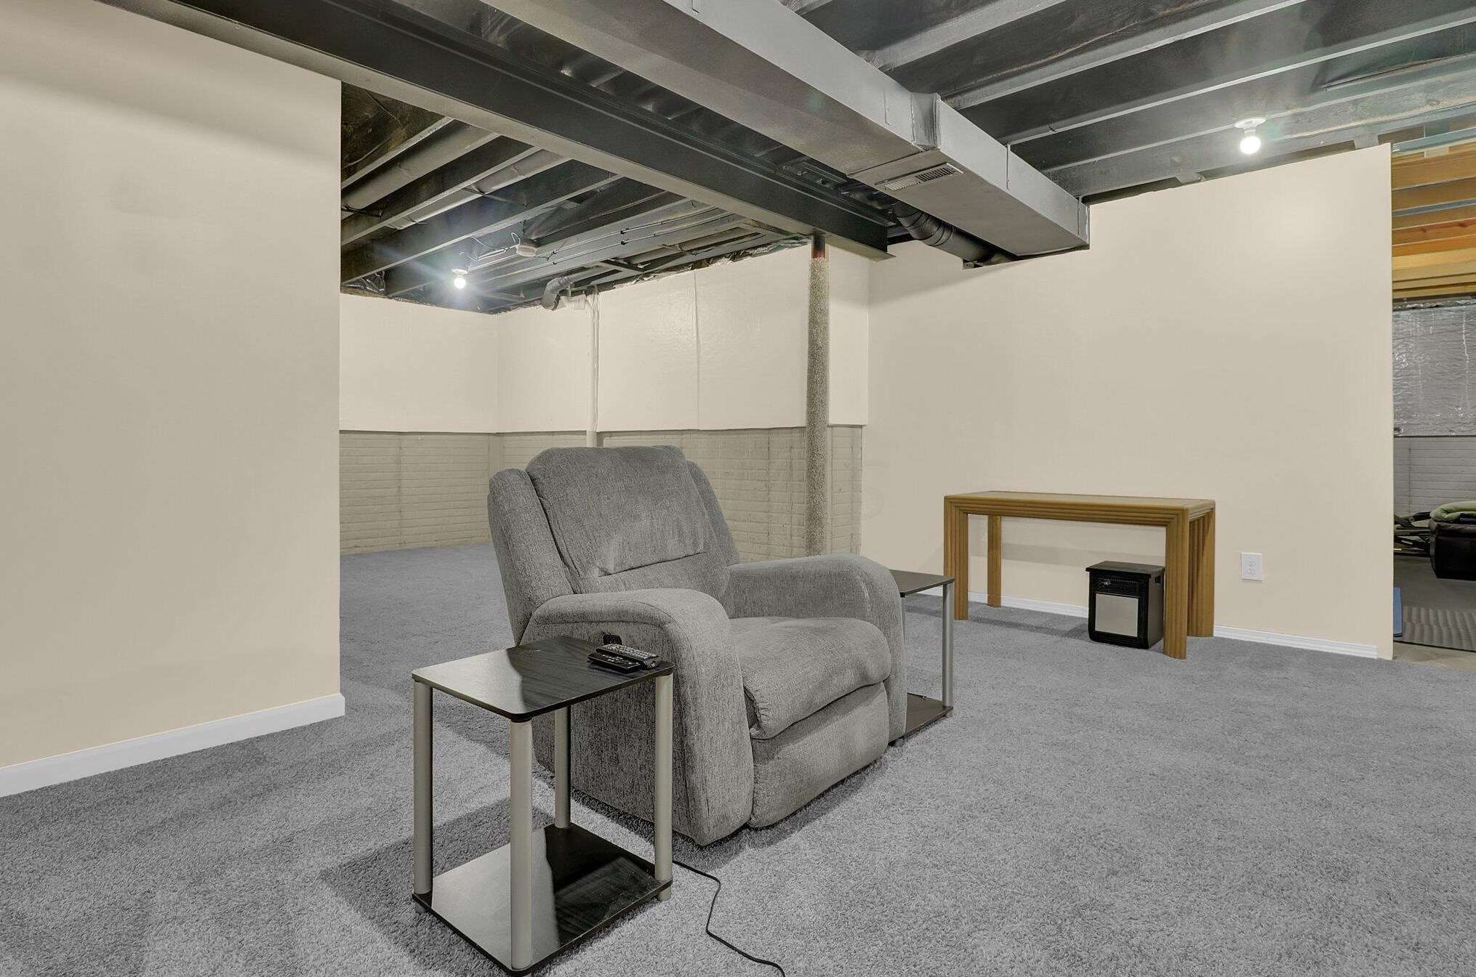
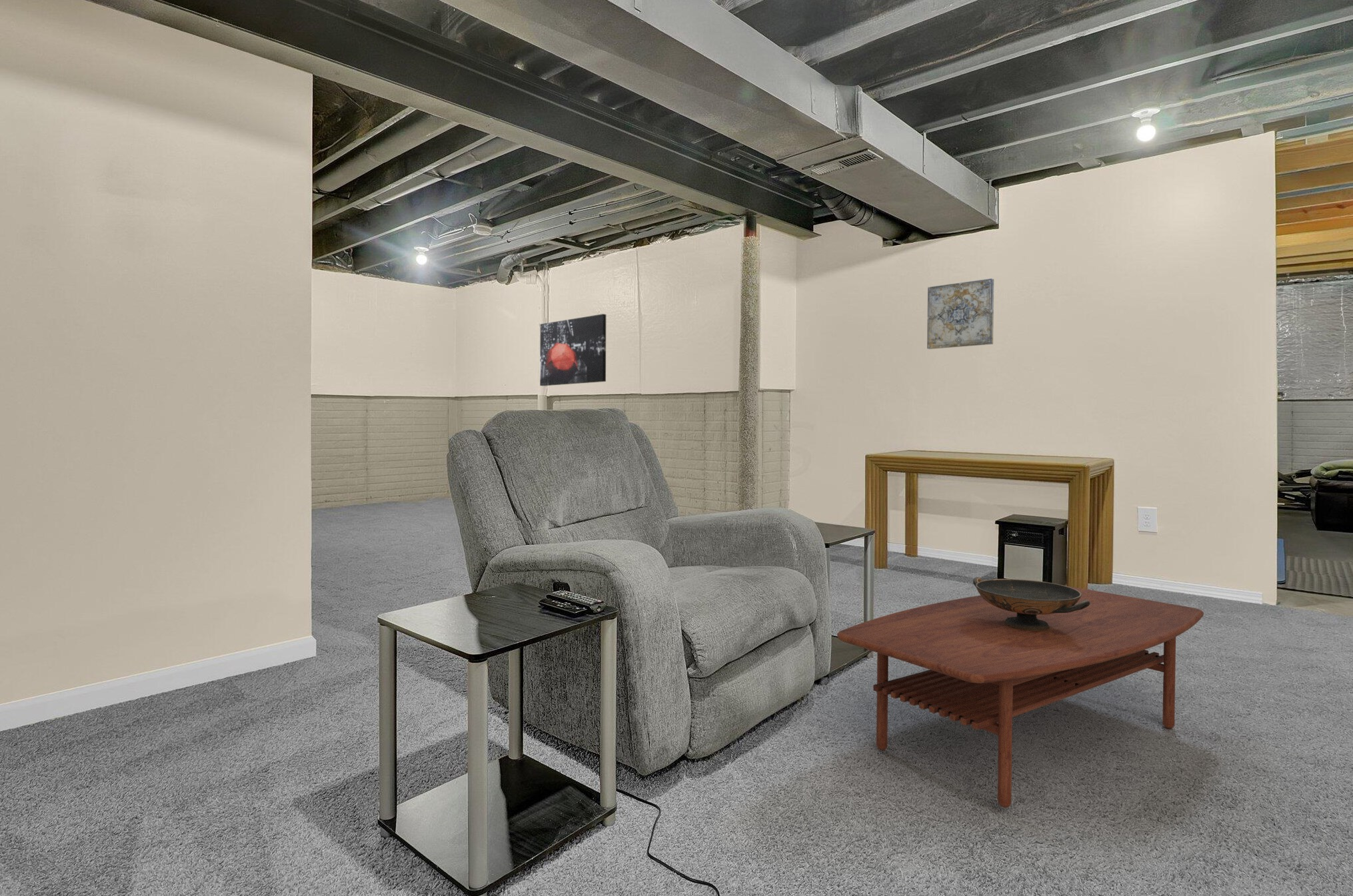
+ wall art [926,278,994,350]
+ wall art [539,313,607,386]
+ coffee table [836,586,1204,808]
+ decorative bowl [972,576,1090,631]
